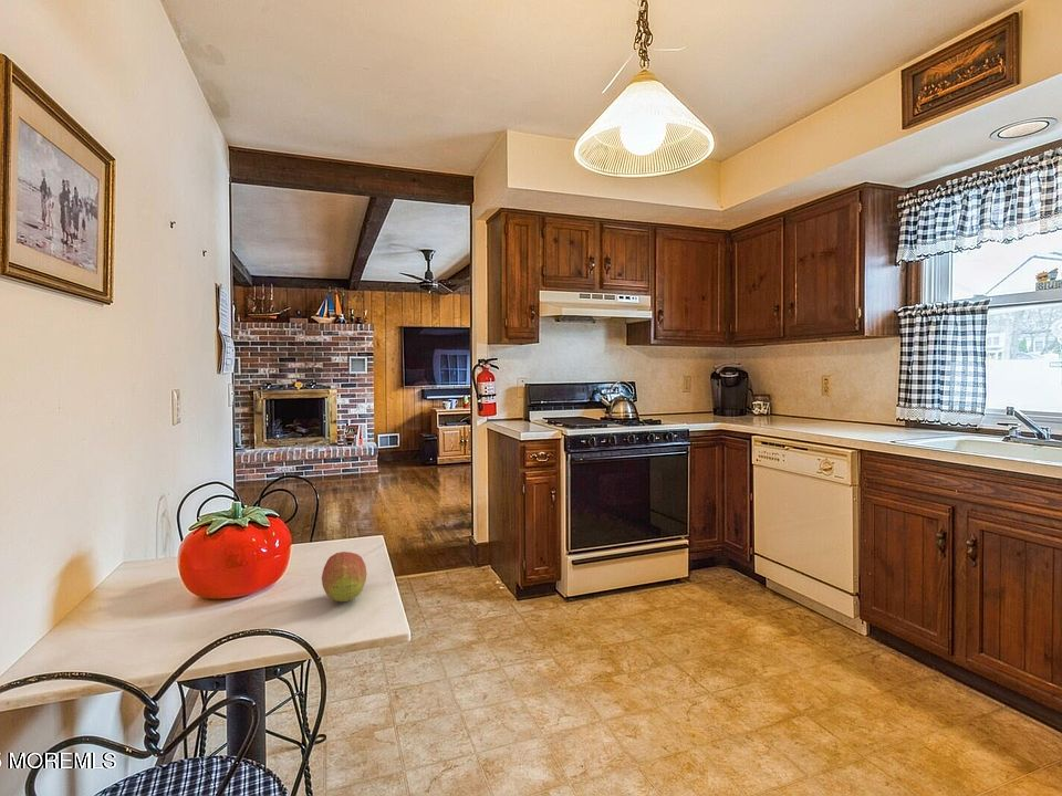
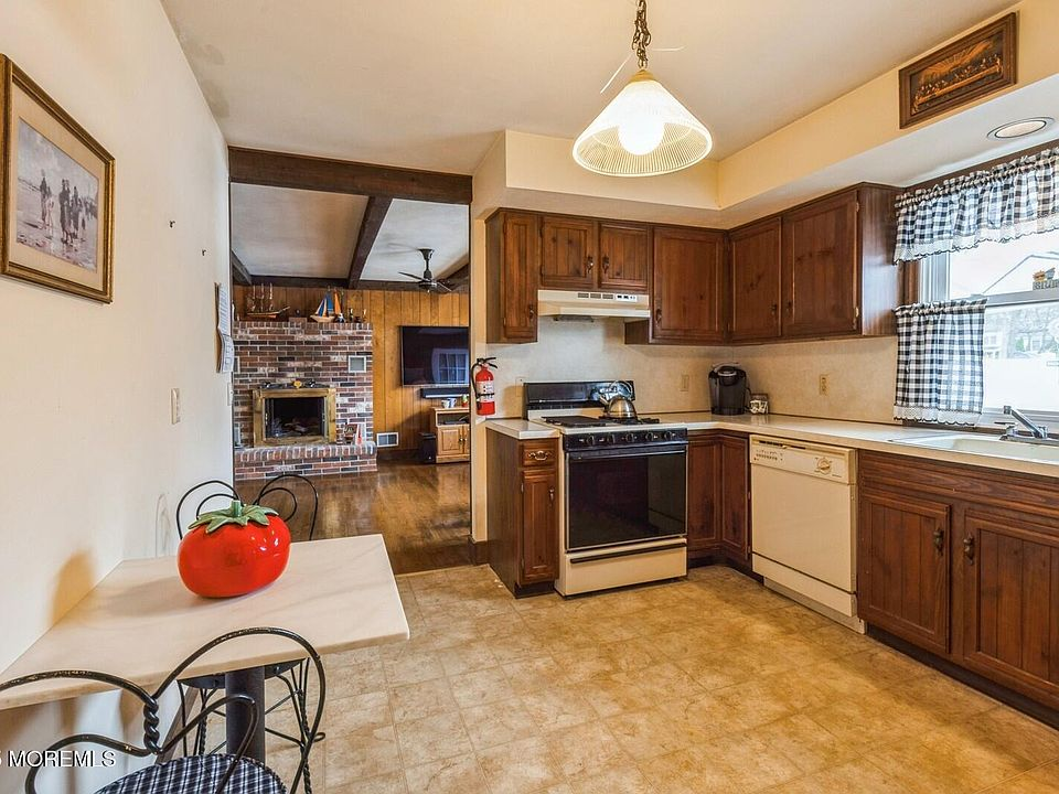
- fruit [321,551,367,603]
